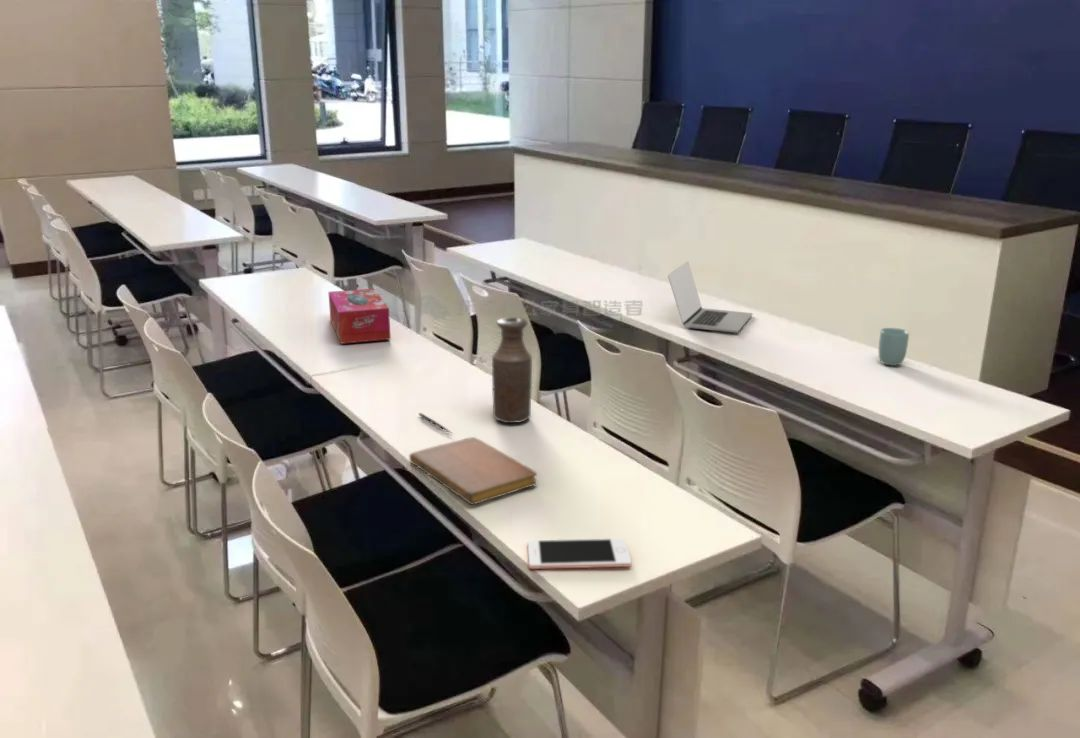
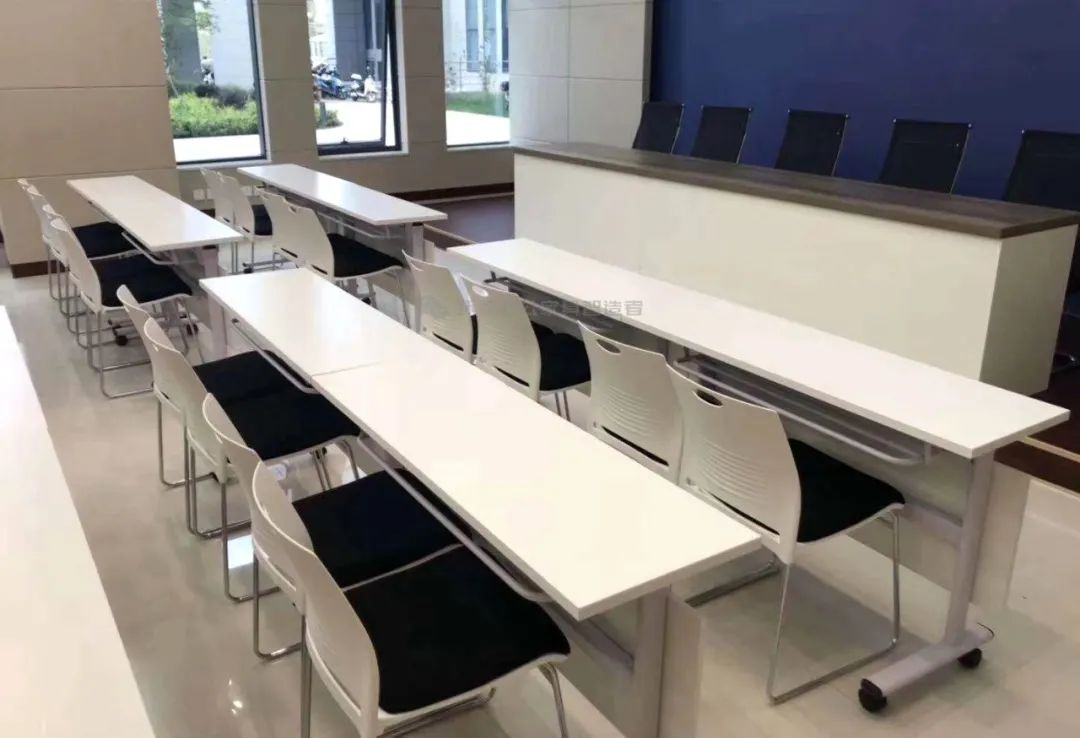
- notebook [408,436,539,506]
- laptop [667,260,754,334]
- tissue box [327,288,392,345]
- cell phone [527,537,632,570]
- bottle [491,316,533,424]
- cup [877,327,910,367]
- pen [418,412,453,435]
